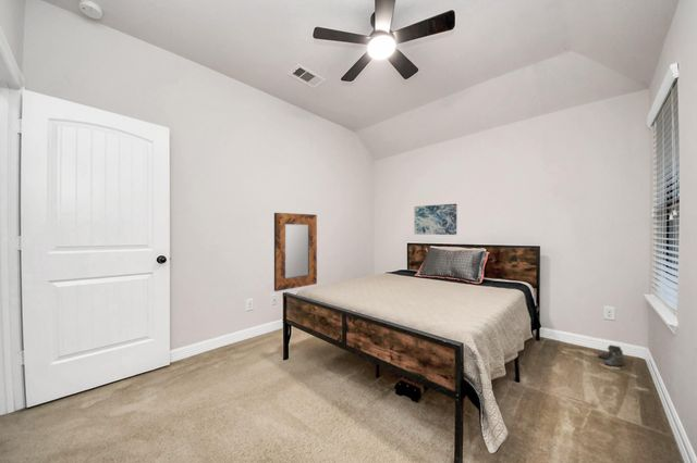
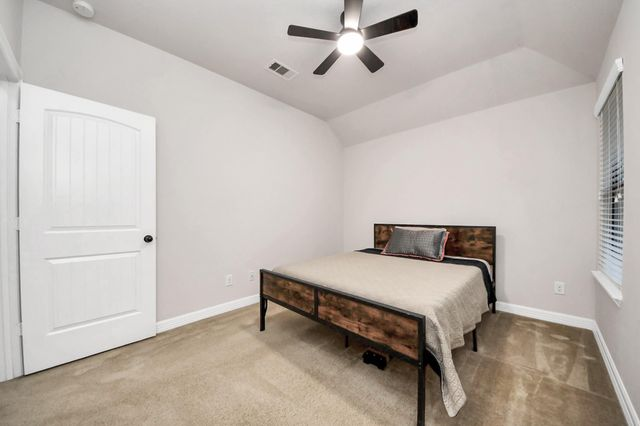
- boots [597,343,626,368]
- wall art [413,203,457,236]
- home mirror [273,212,318,292]
